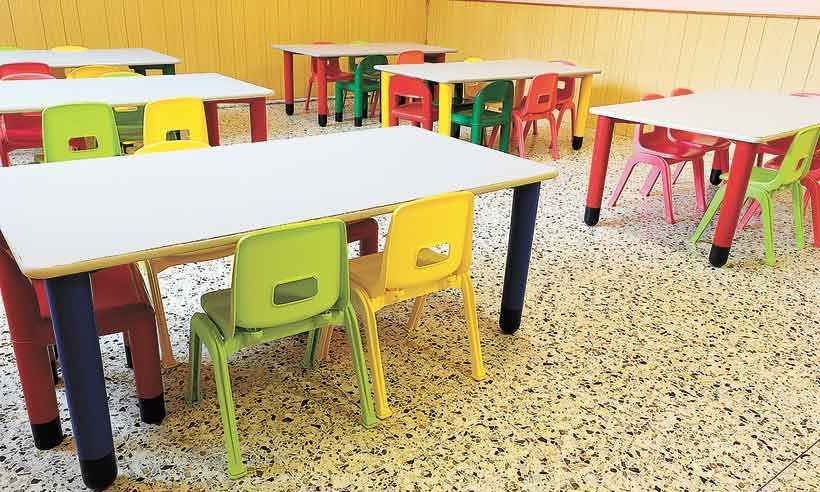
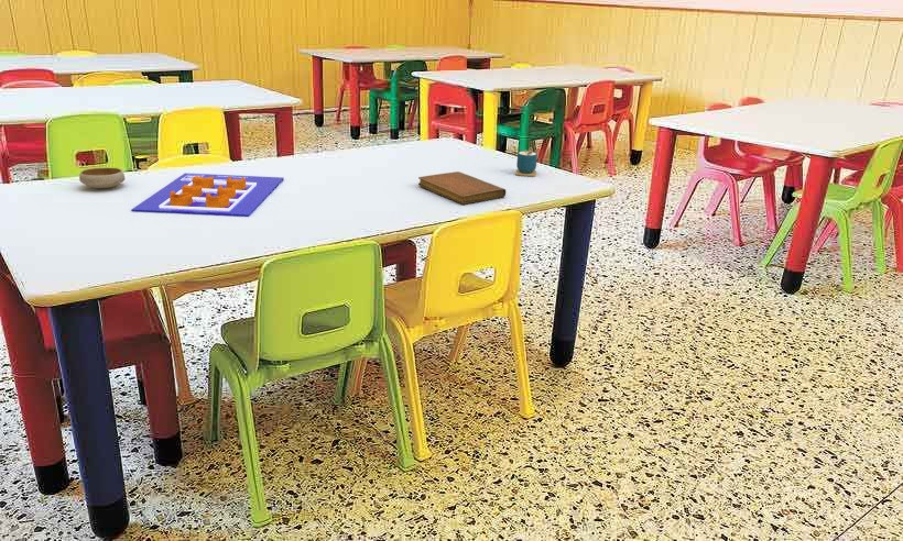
+ cup [514,140,538,177]
+ notebook [417,170,507,206]
+ poster [130,172,285,218]
+ bowl [78,166,126,189]
